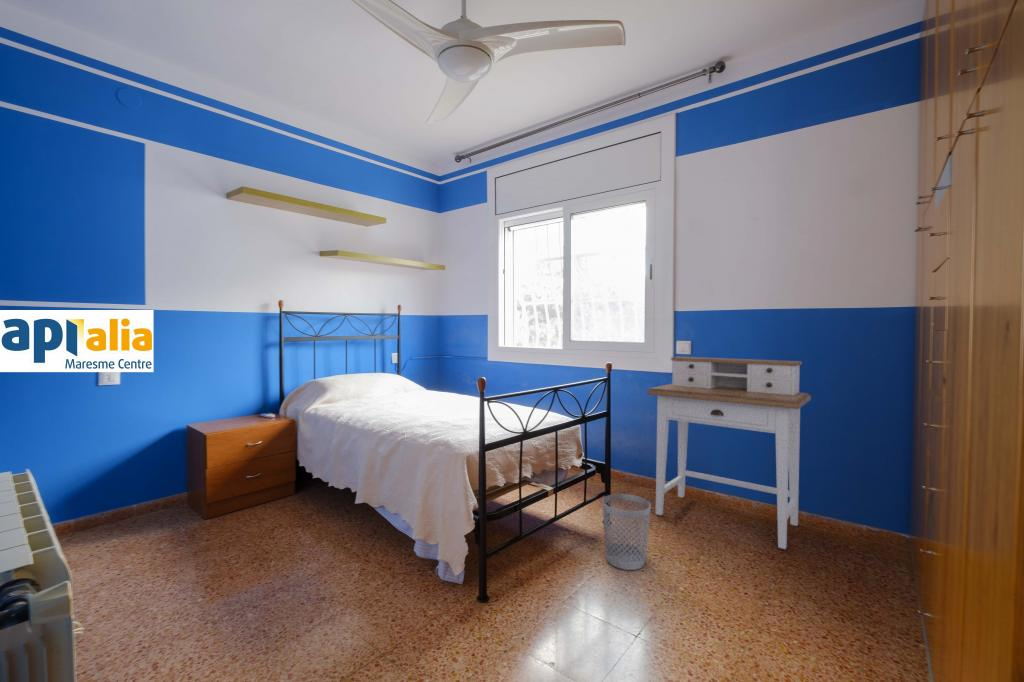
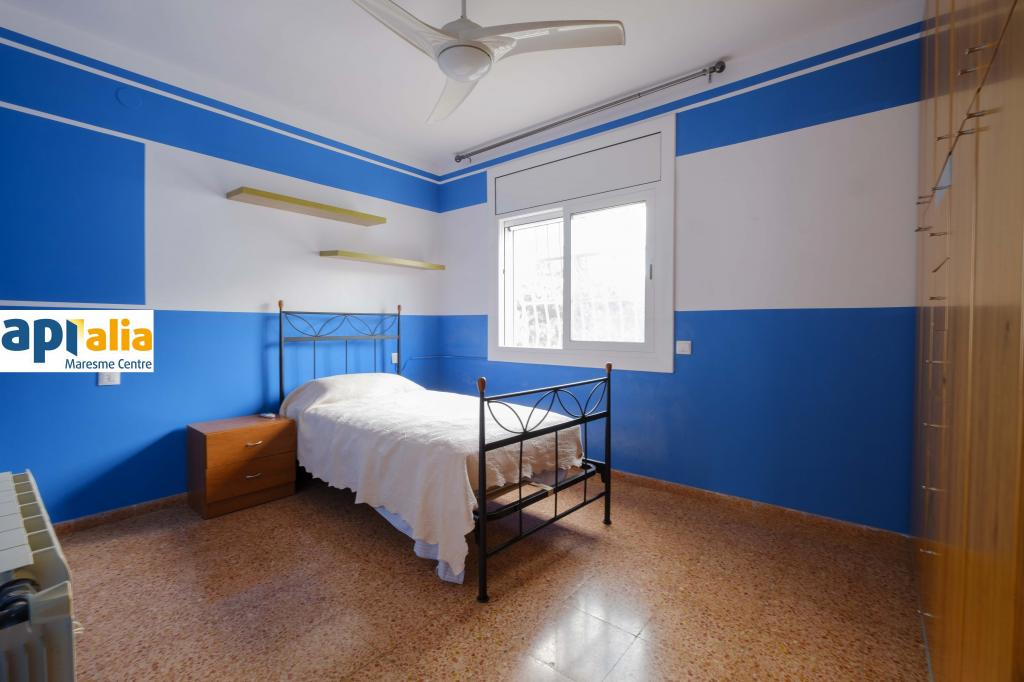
- wastebasket [601,493,652,571]
- desk [646,356,812,550]
